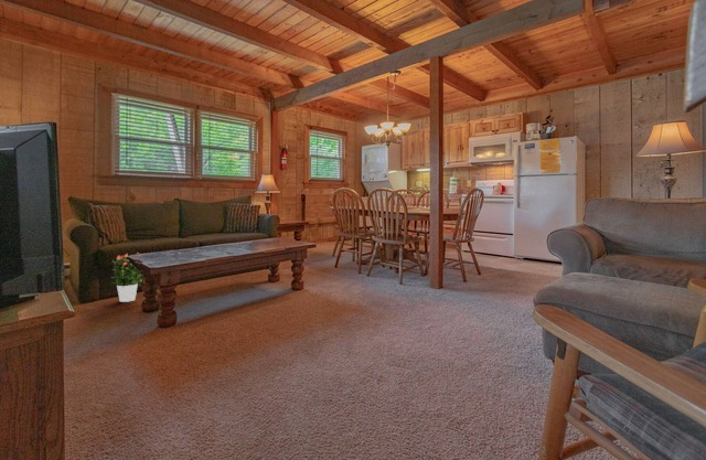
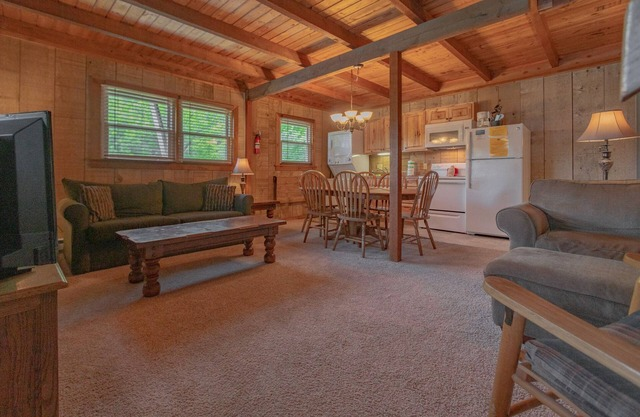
- potted flower [110,252,143,303]
